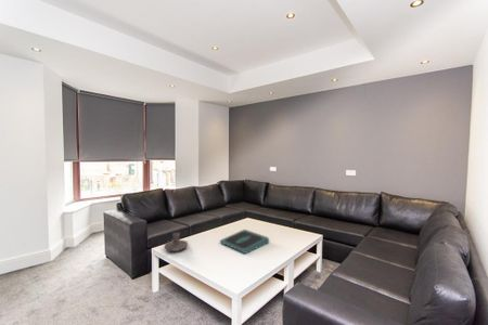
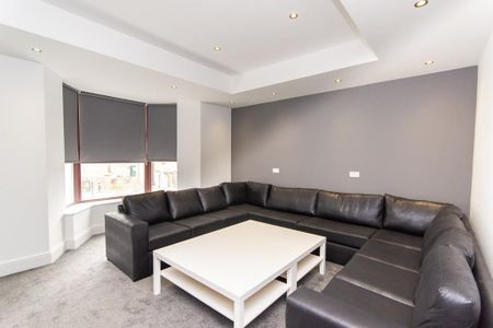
- candle holder [163,232,189,253]
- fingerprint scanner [219,229,270,255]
